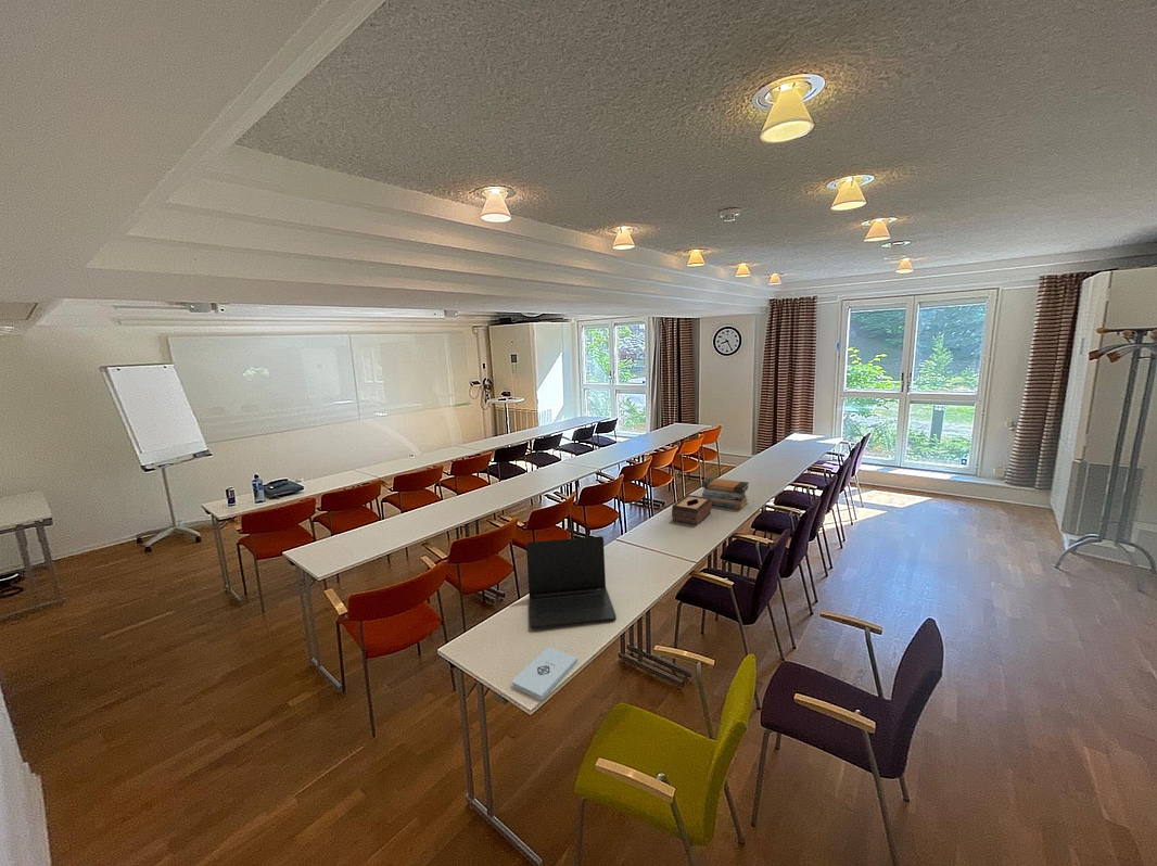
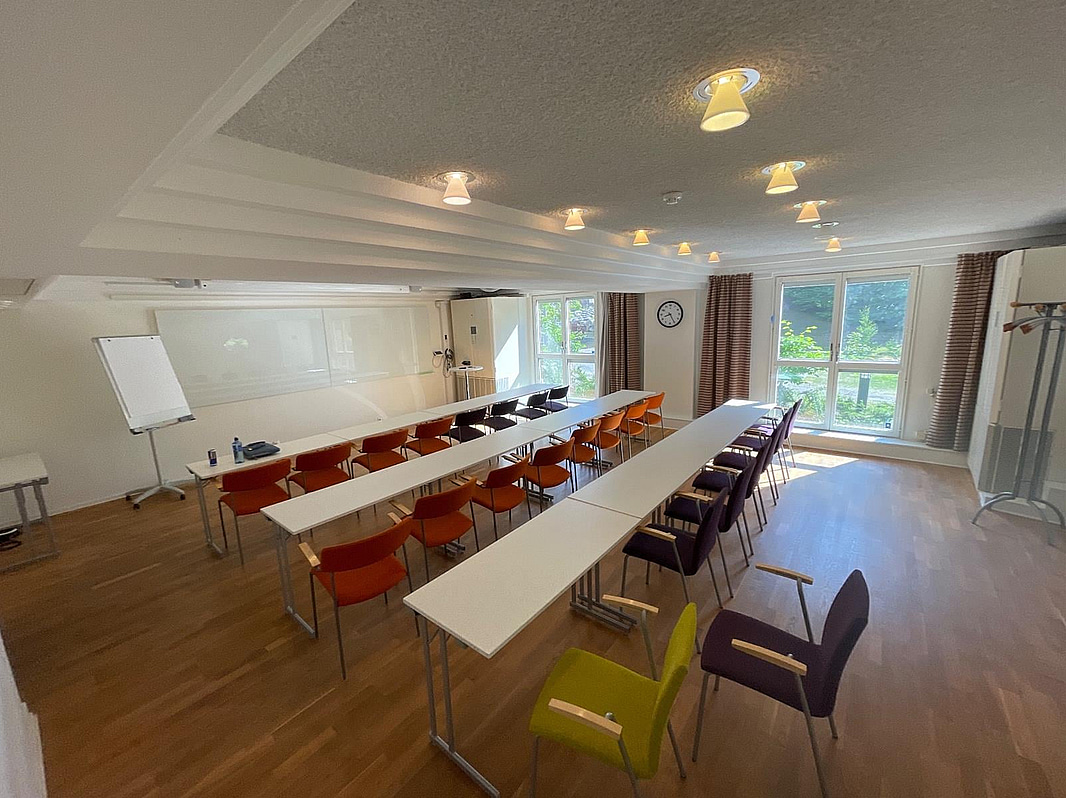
- tissue box [671,494,712,526]
- laptop [525,535,618,629]
- book stack [700,476,750,510]
- notepad [511,647,578,701]
